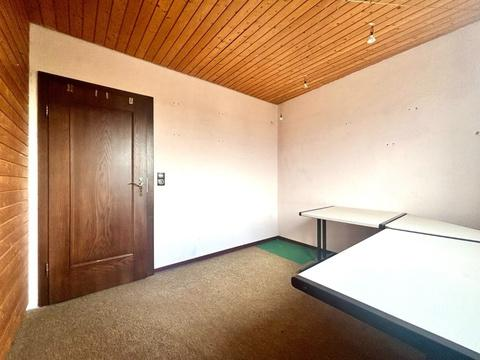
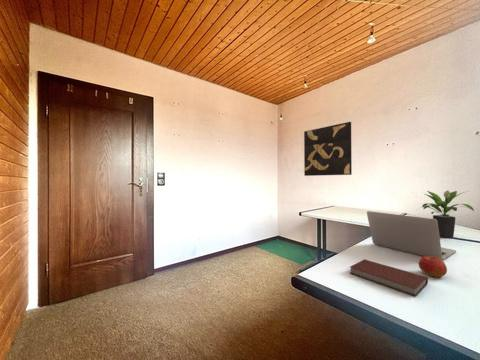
+ laptop [366,210,457,261]
+ apple [418,256,448,278]
+ potted plant [416,189,475,239]
+ wall art [303,121,353,177]
+ book [349,258,429,297]
